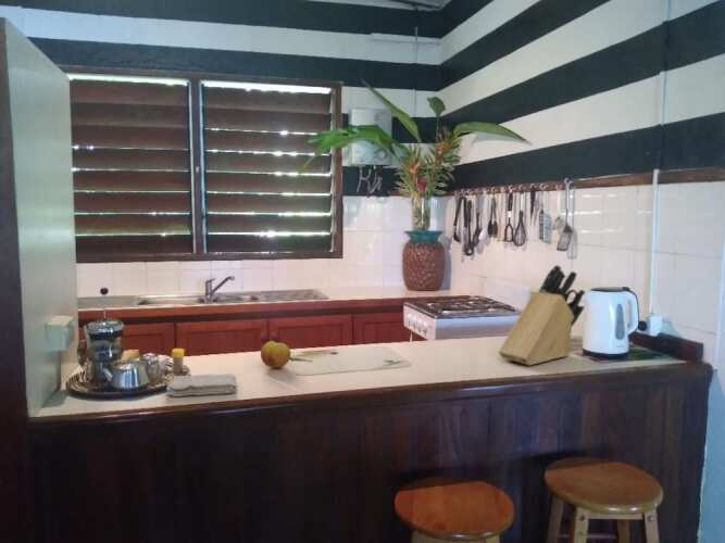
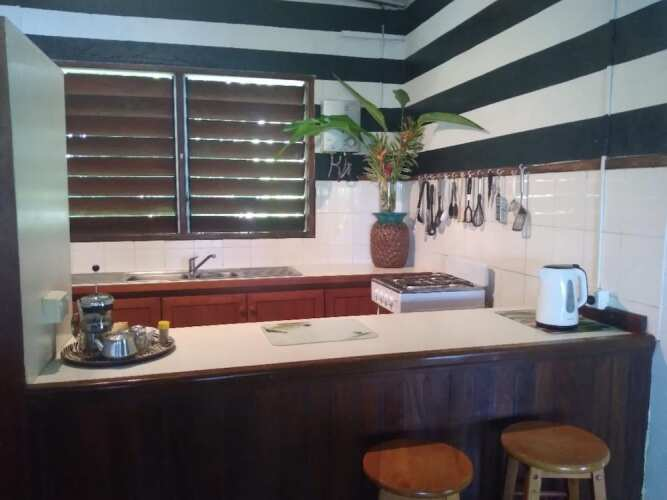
- knife block [498,264,587,366]
- washcloth [165,374,238,397]
- fruit [260,340,292,369]
